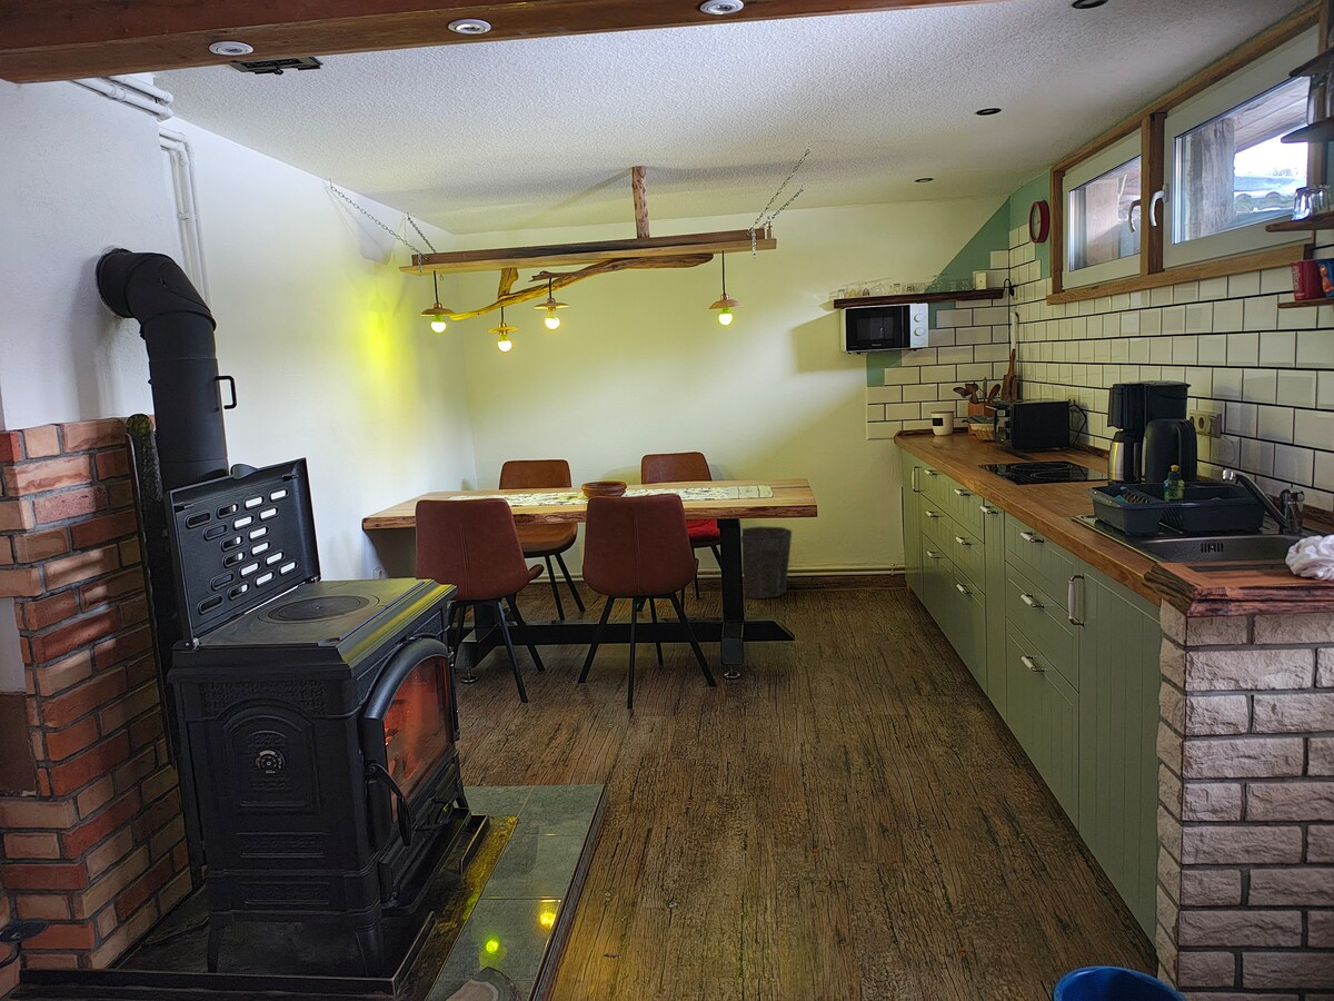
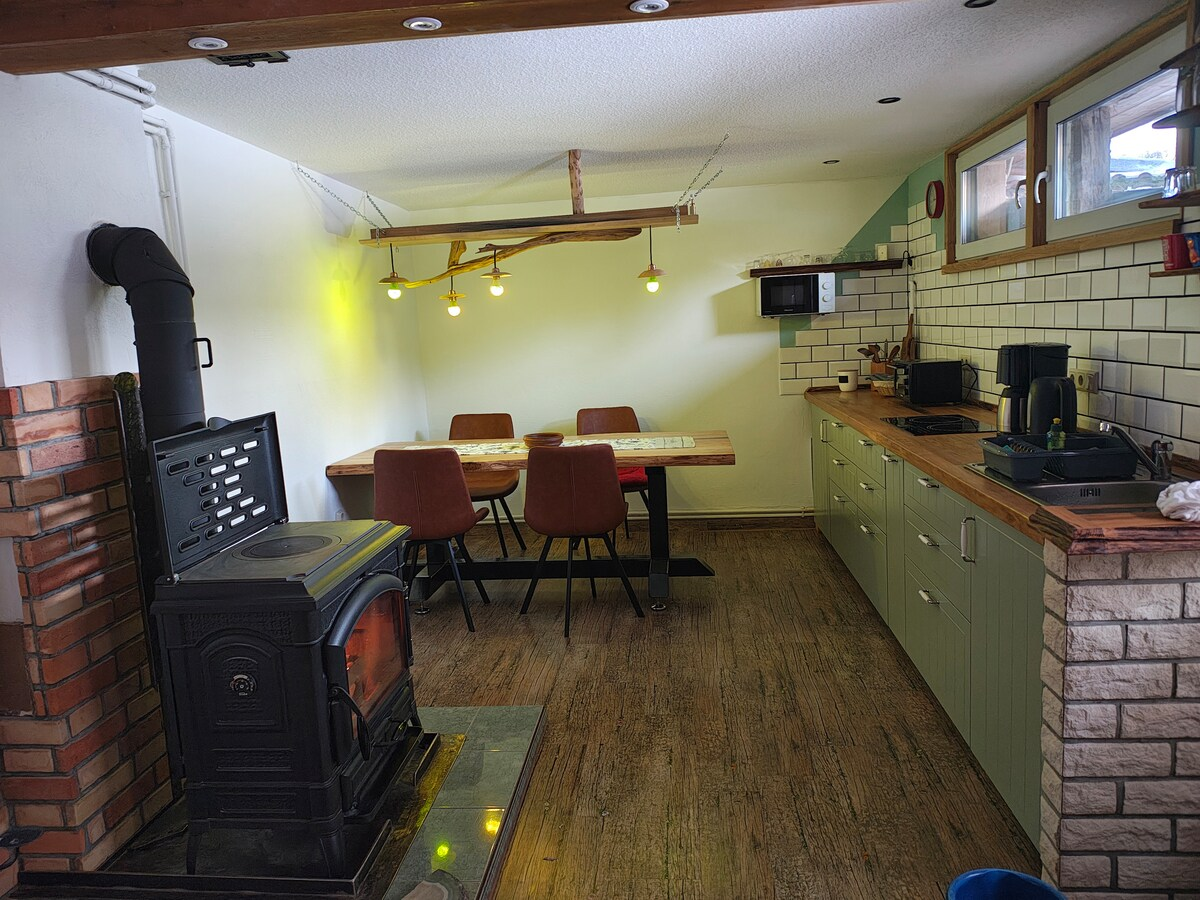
- waste bin [740,525,793,599]
